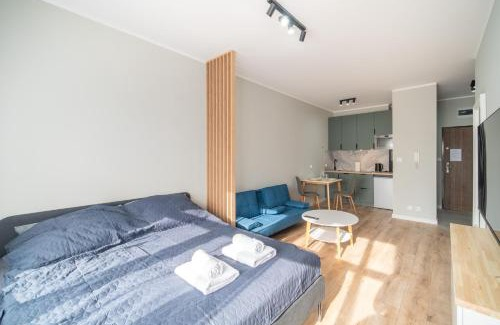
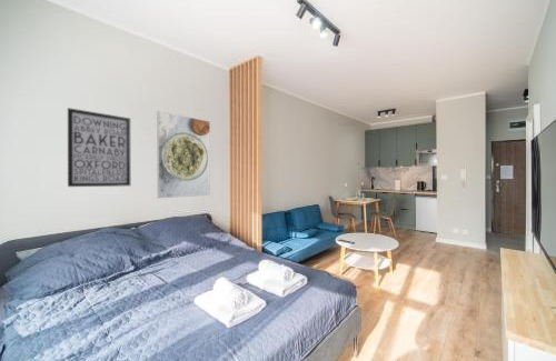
+ wall art [67,107,131,188]
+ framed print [156,110,211,199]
